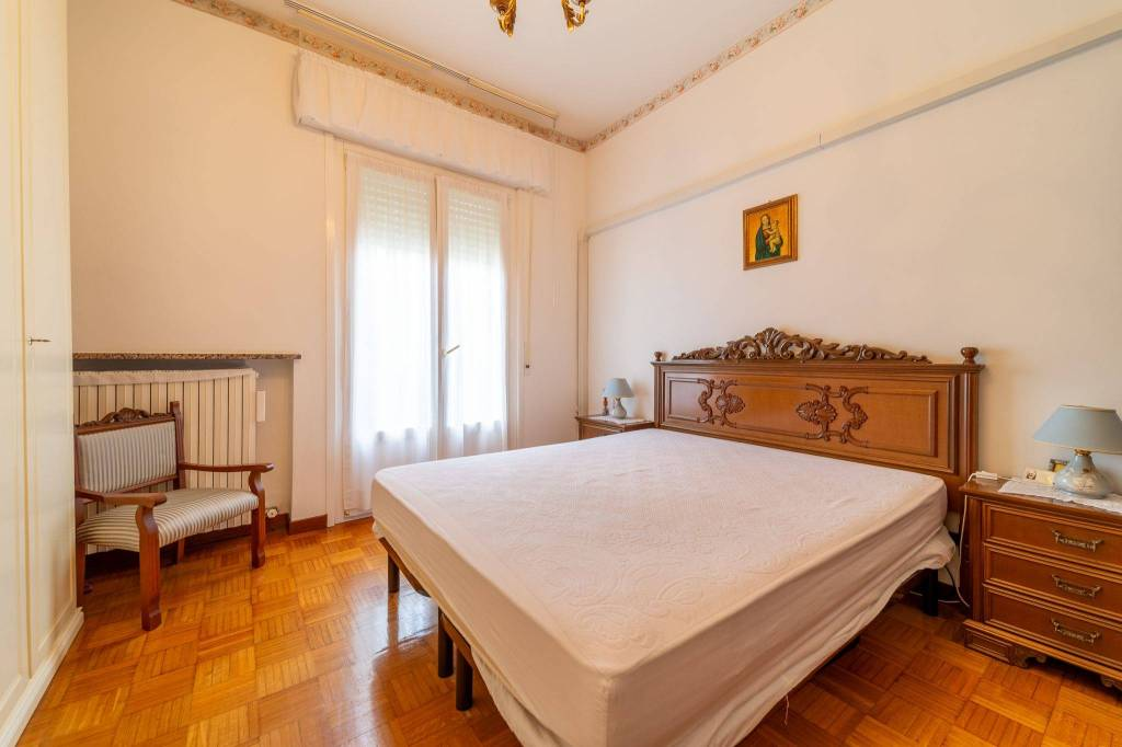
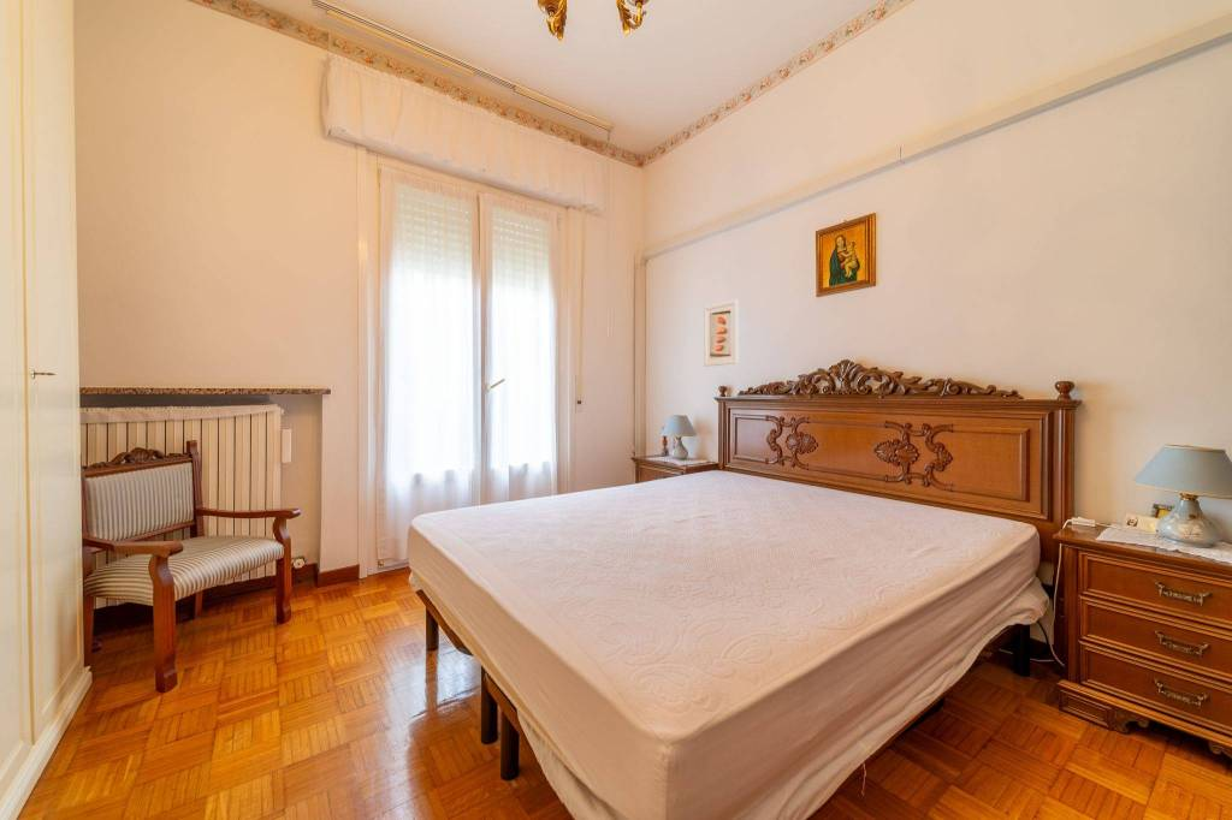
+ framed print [703,299,740,368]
